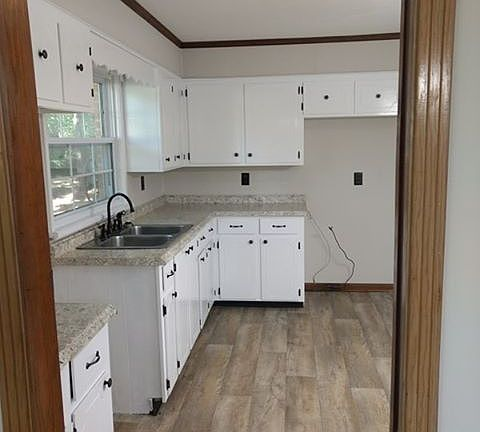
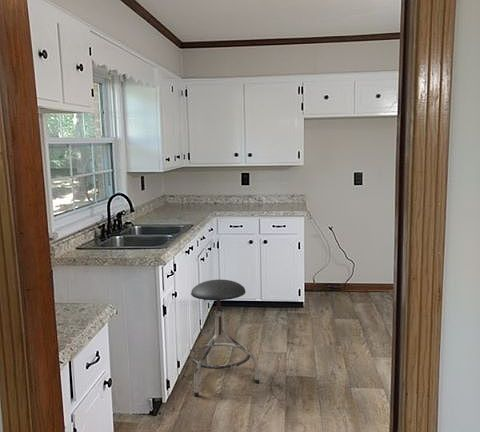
+ stool [189,279,260,397]
